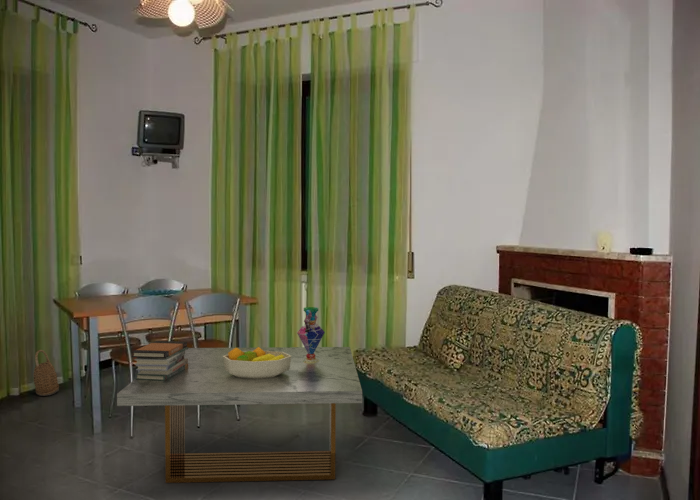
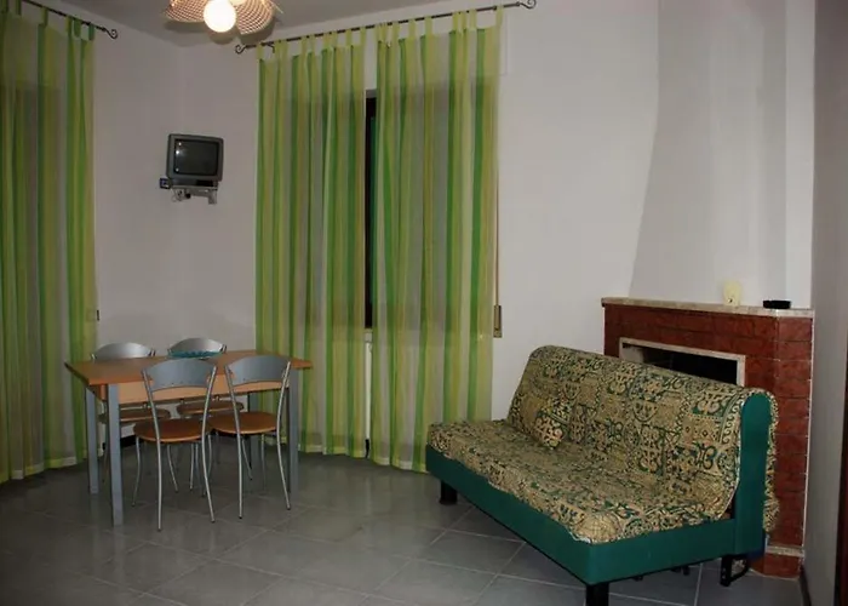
- vase [296,306,326,363]
- book stack [131,340,189,381]
- basket [32,349,60,397]
- coffee table [116,346,363,484]
- fruit bowl [223,346,292,379]
